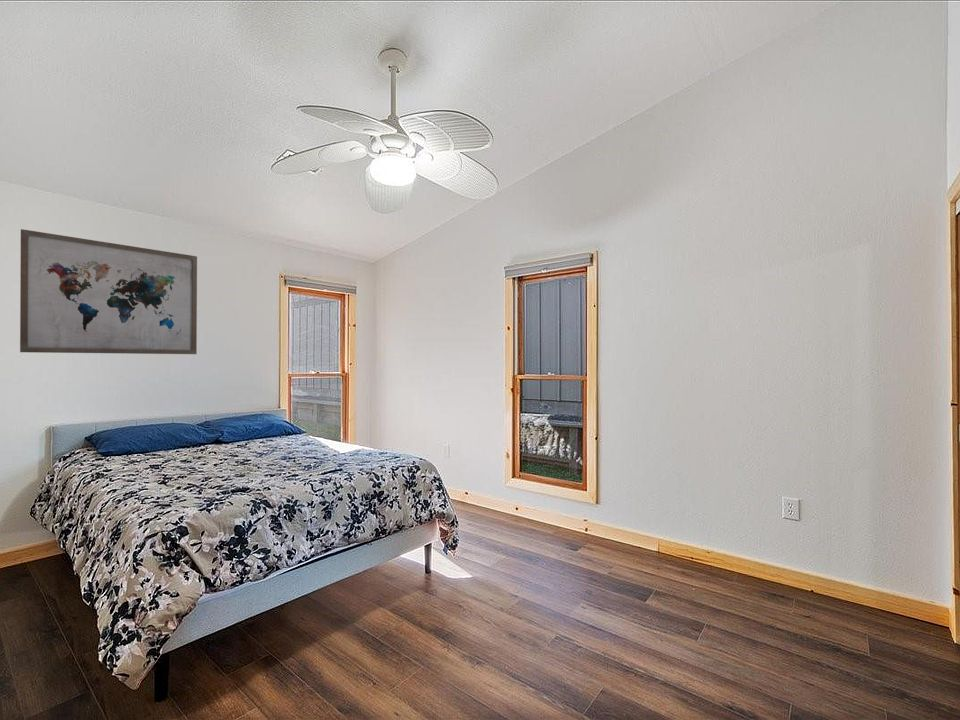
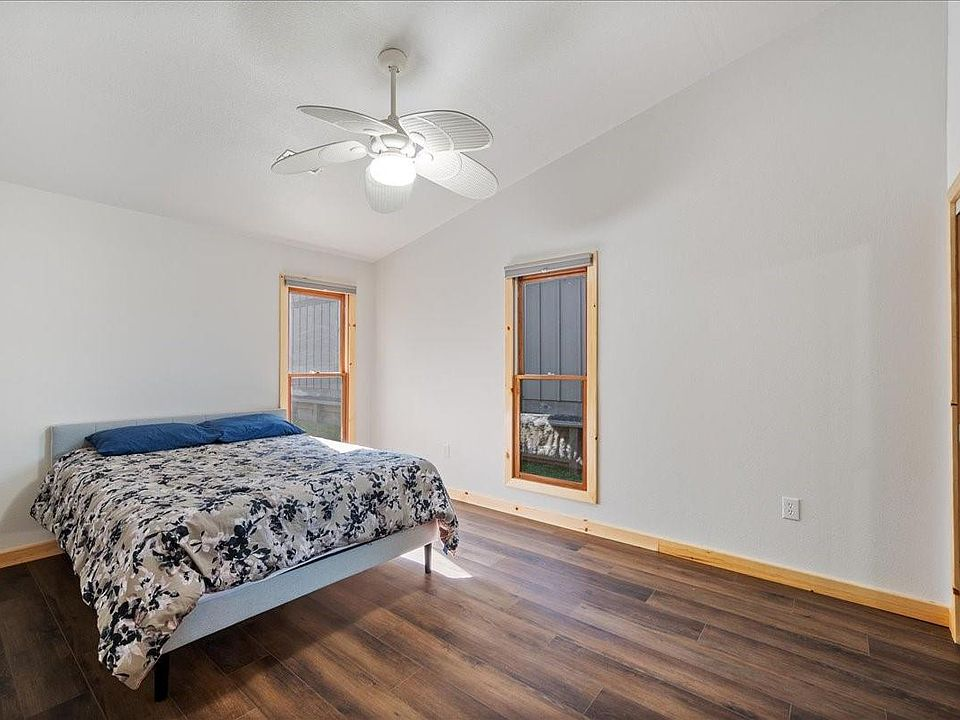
- wall art [19,228,198,355]
